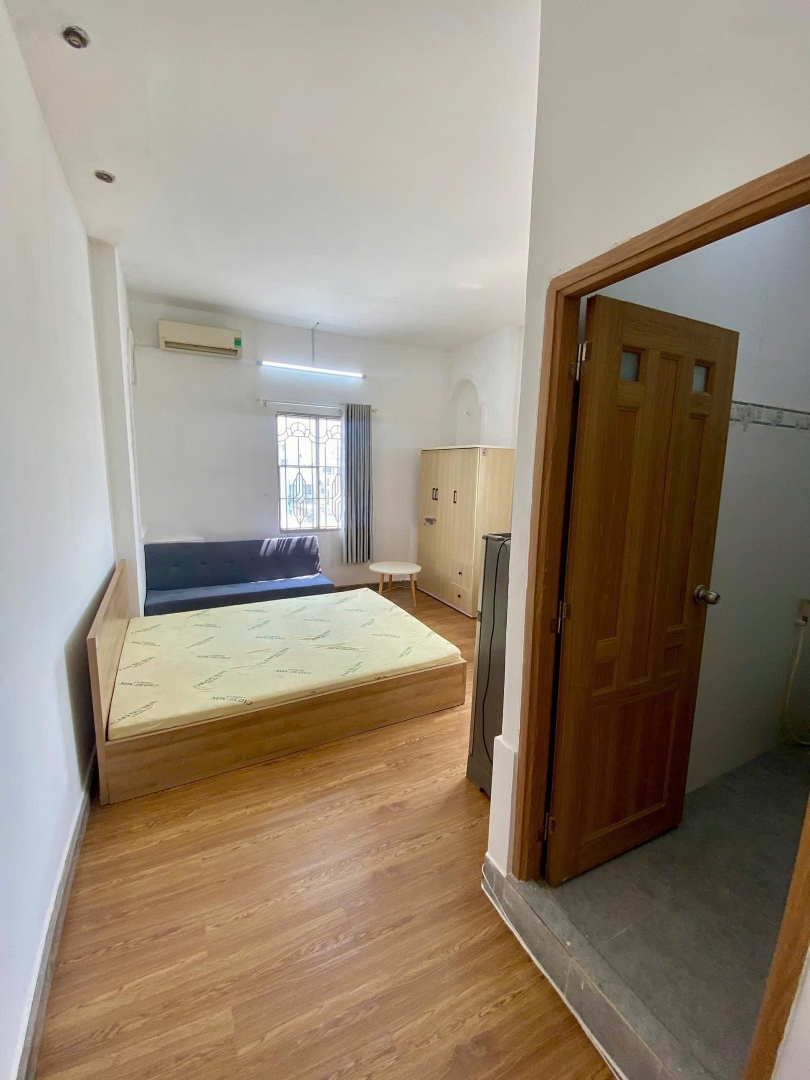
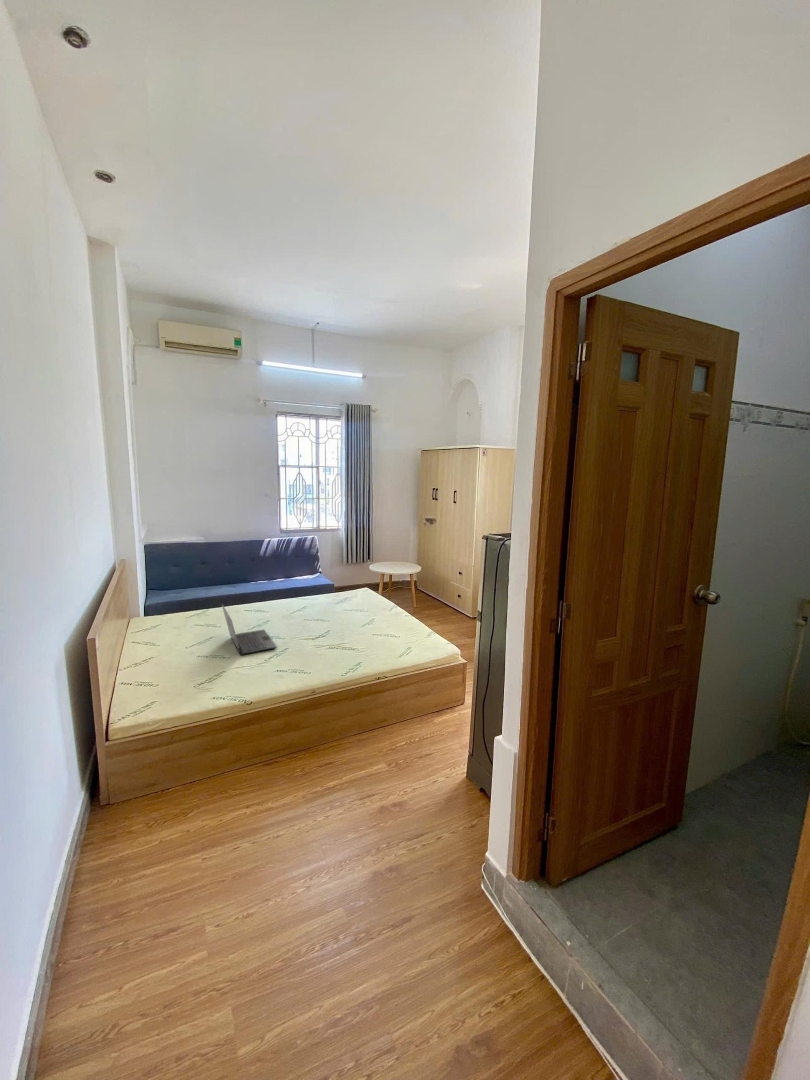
+ laptop [221,603,278,656]
